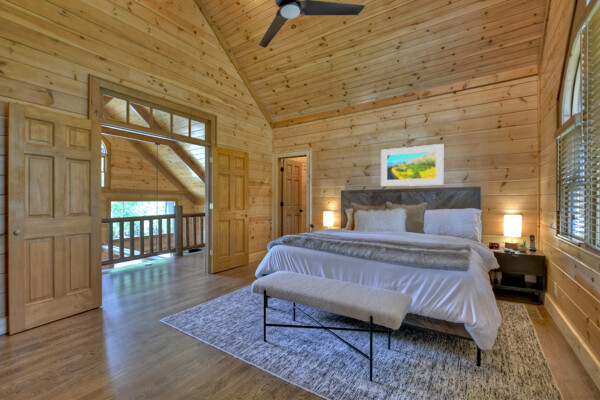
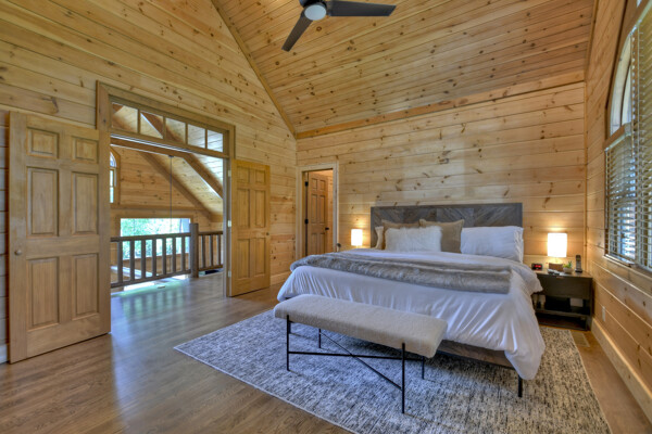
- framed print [380,143,444,187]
